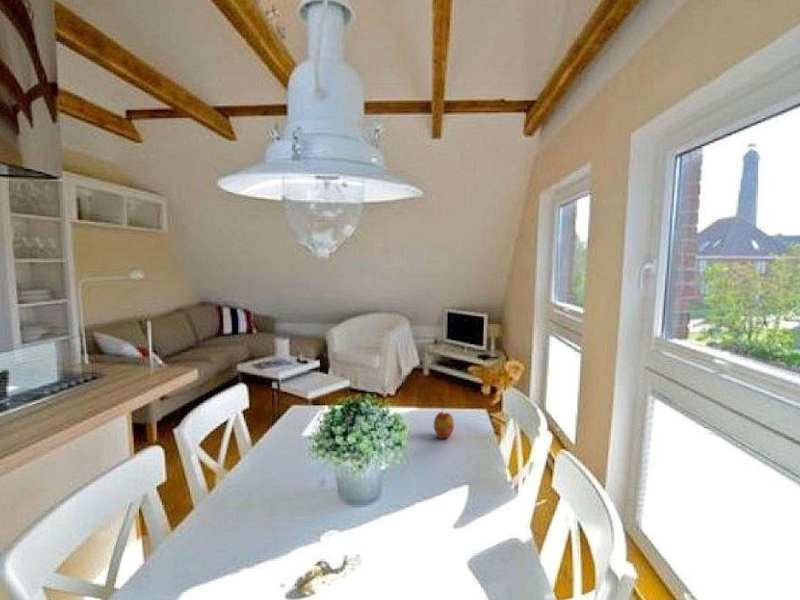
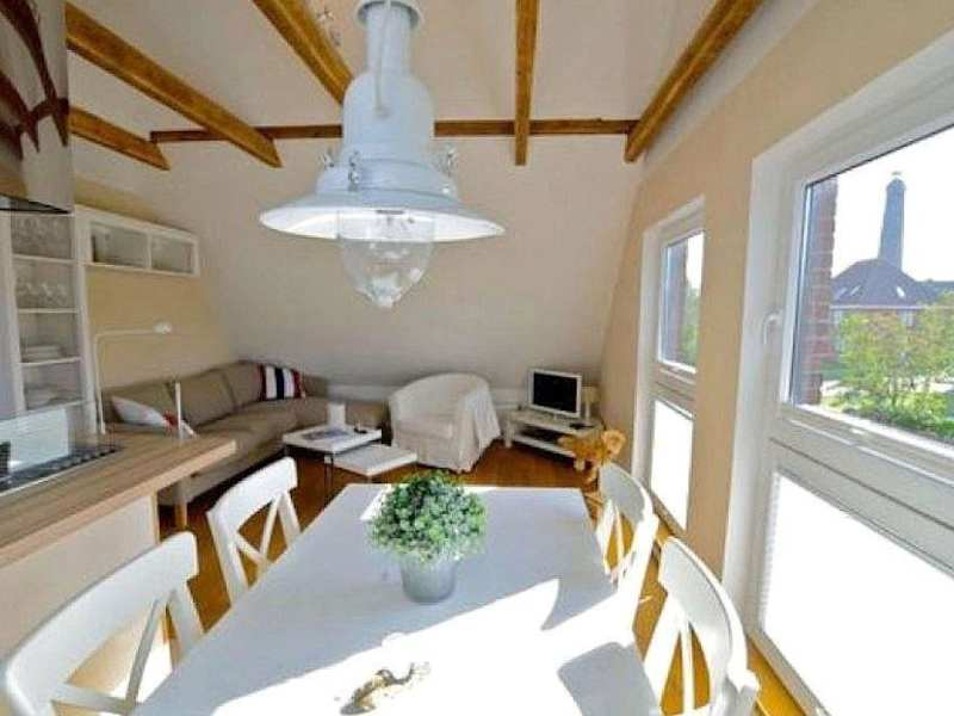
- apple [433,408,455,439]
